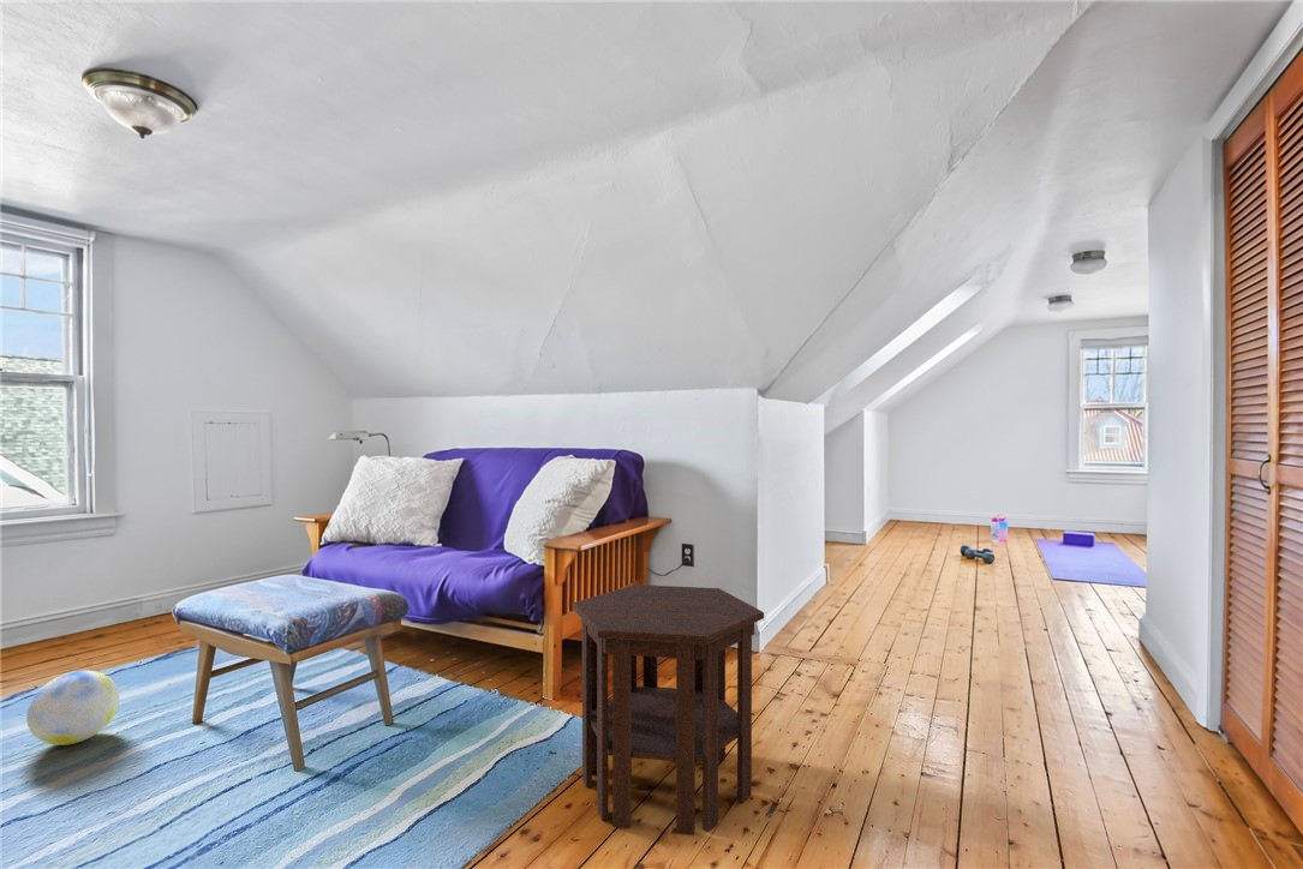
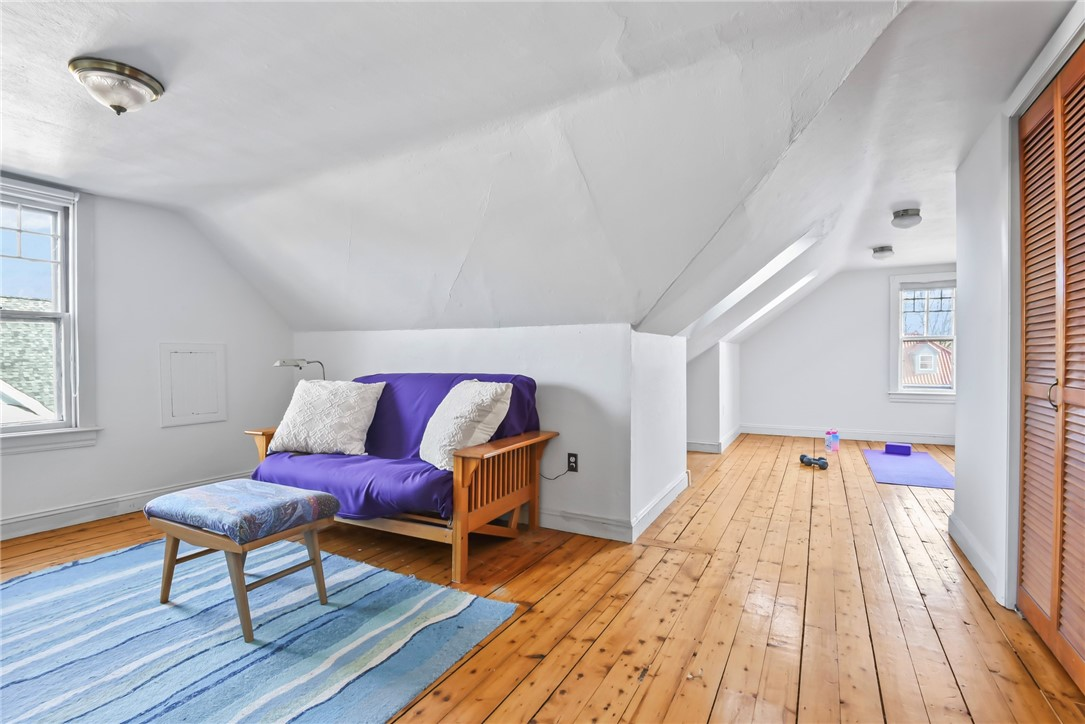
- ball [25,670,120,747]
- side table [572,583,765,837]
